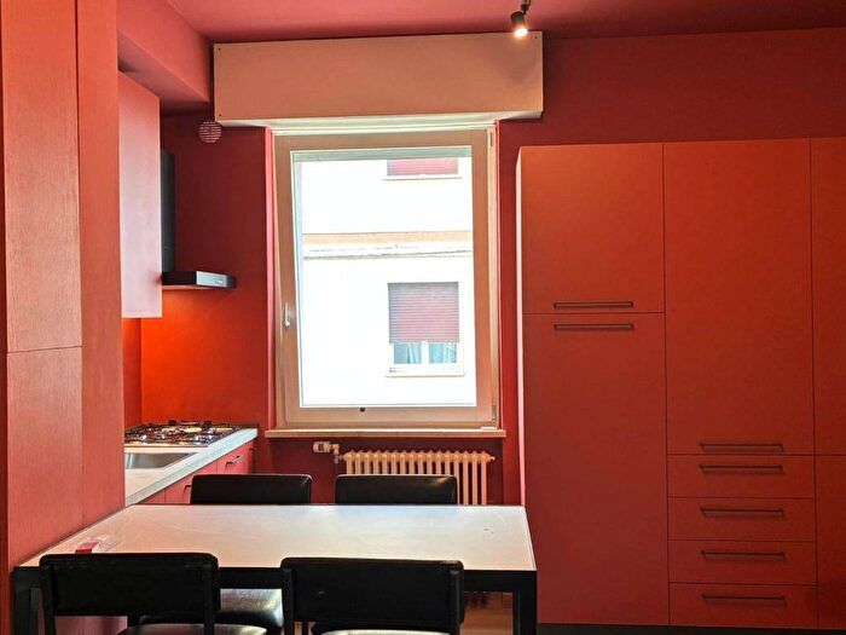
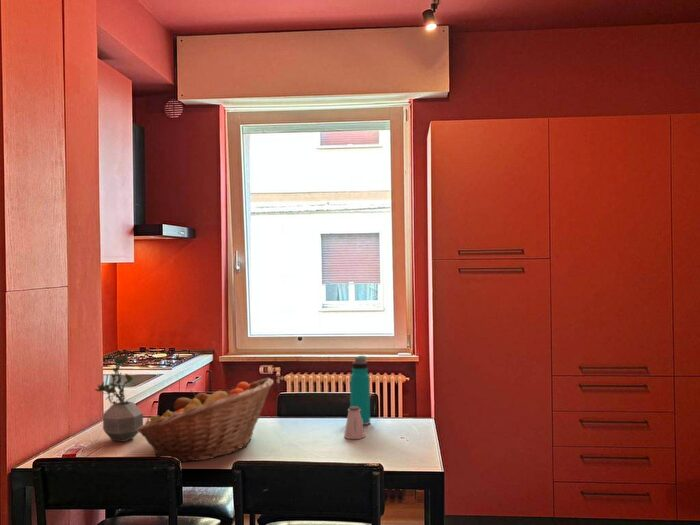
+ saltshaker [343,406,366,440]
+ water bottle [349,355,371,426]
+ fruit basket [137,377,274,463]
+ potted plant [93,353,144,443]
